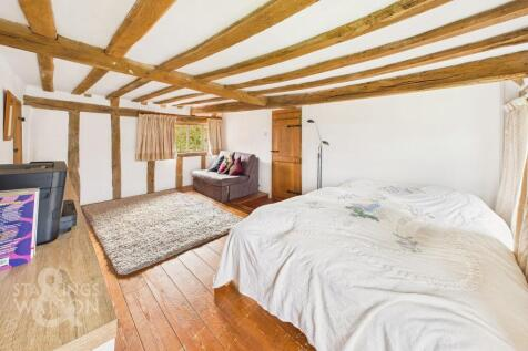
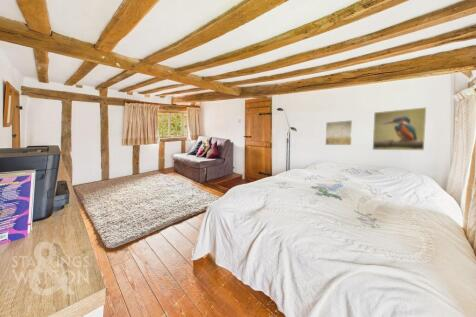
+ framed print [372,106,427,151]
+ wall art [325,120,353,146]
